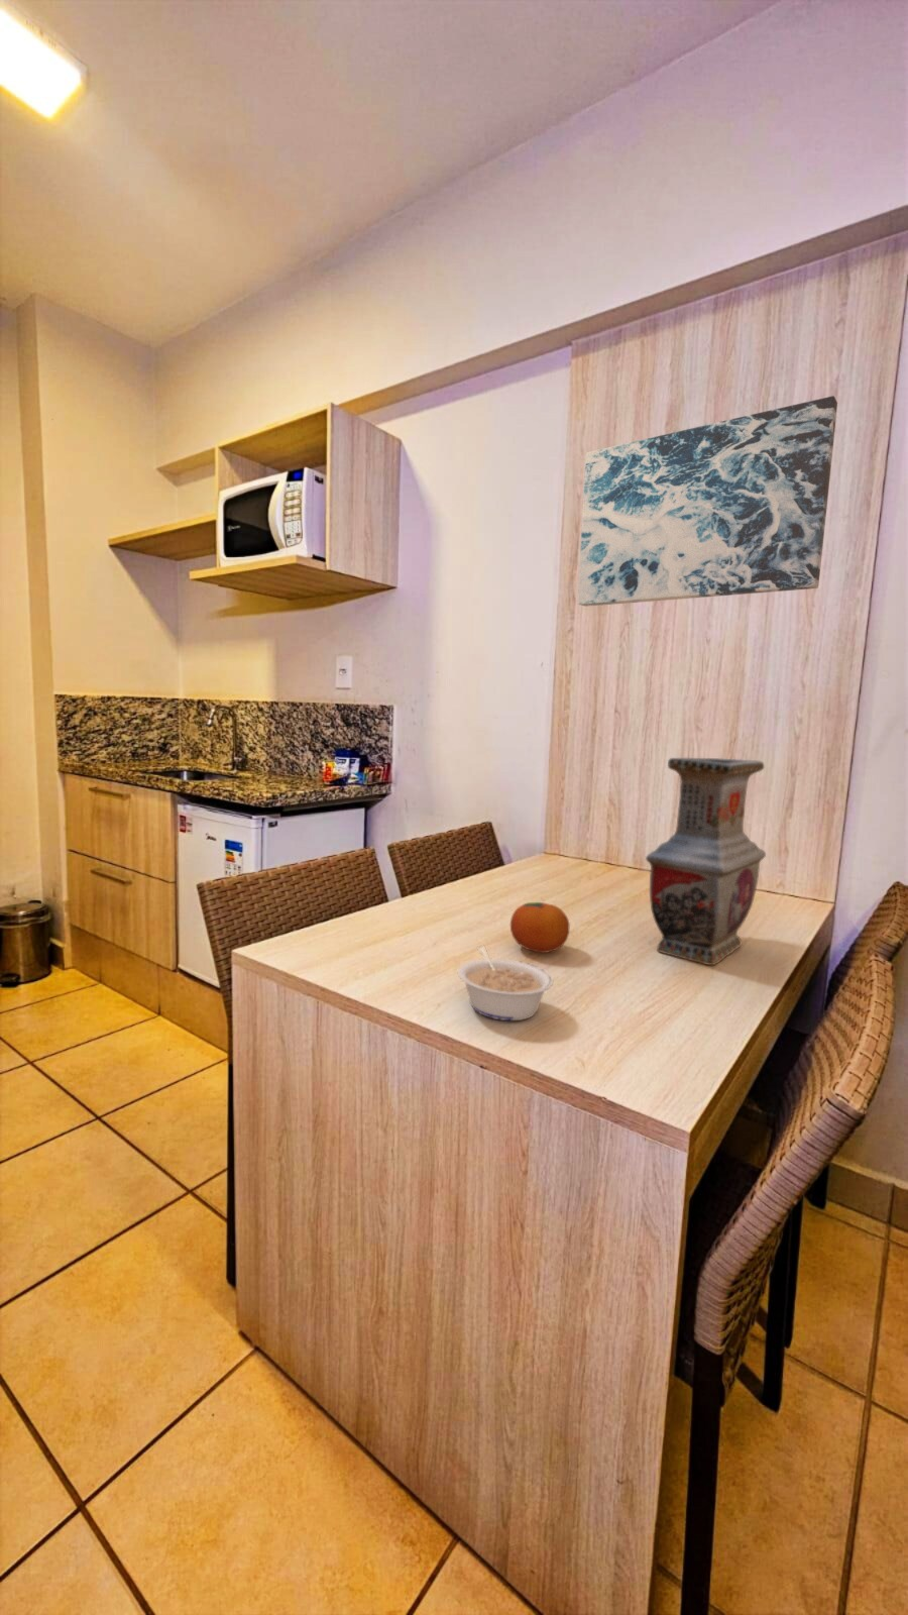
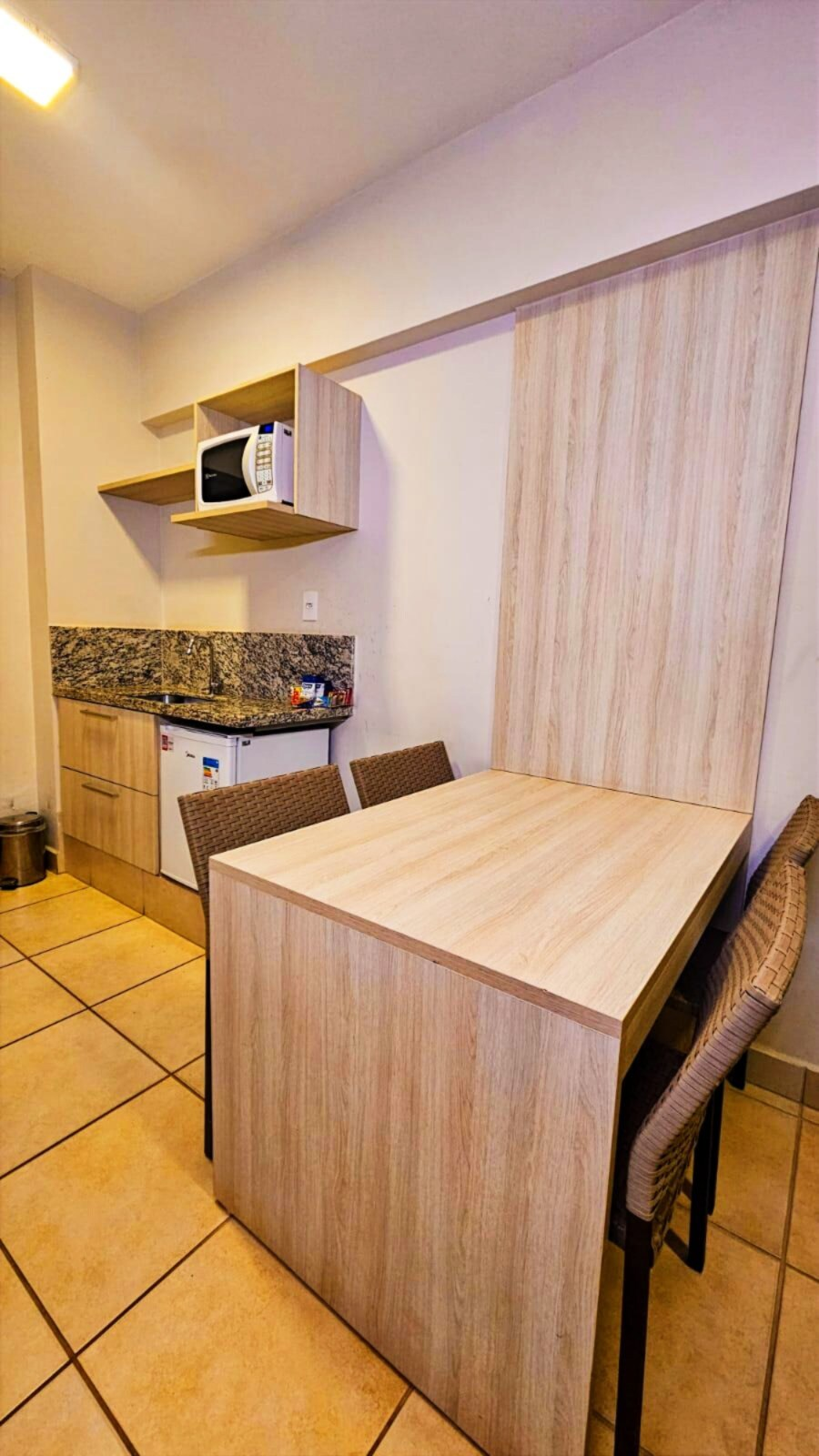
- legume [456,945,554,1022]
- vase [644,756,767,966]
- fruit [510,902,570,954]
- wall art [578,395,838,608]
